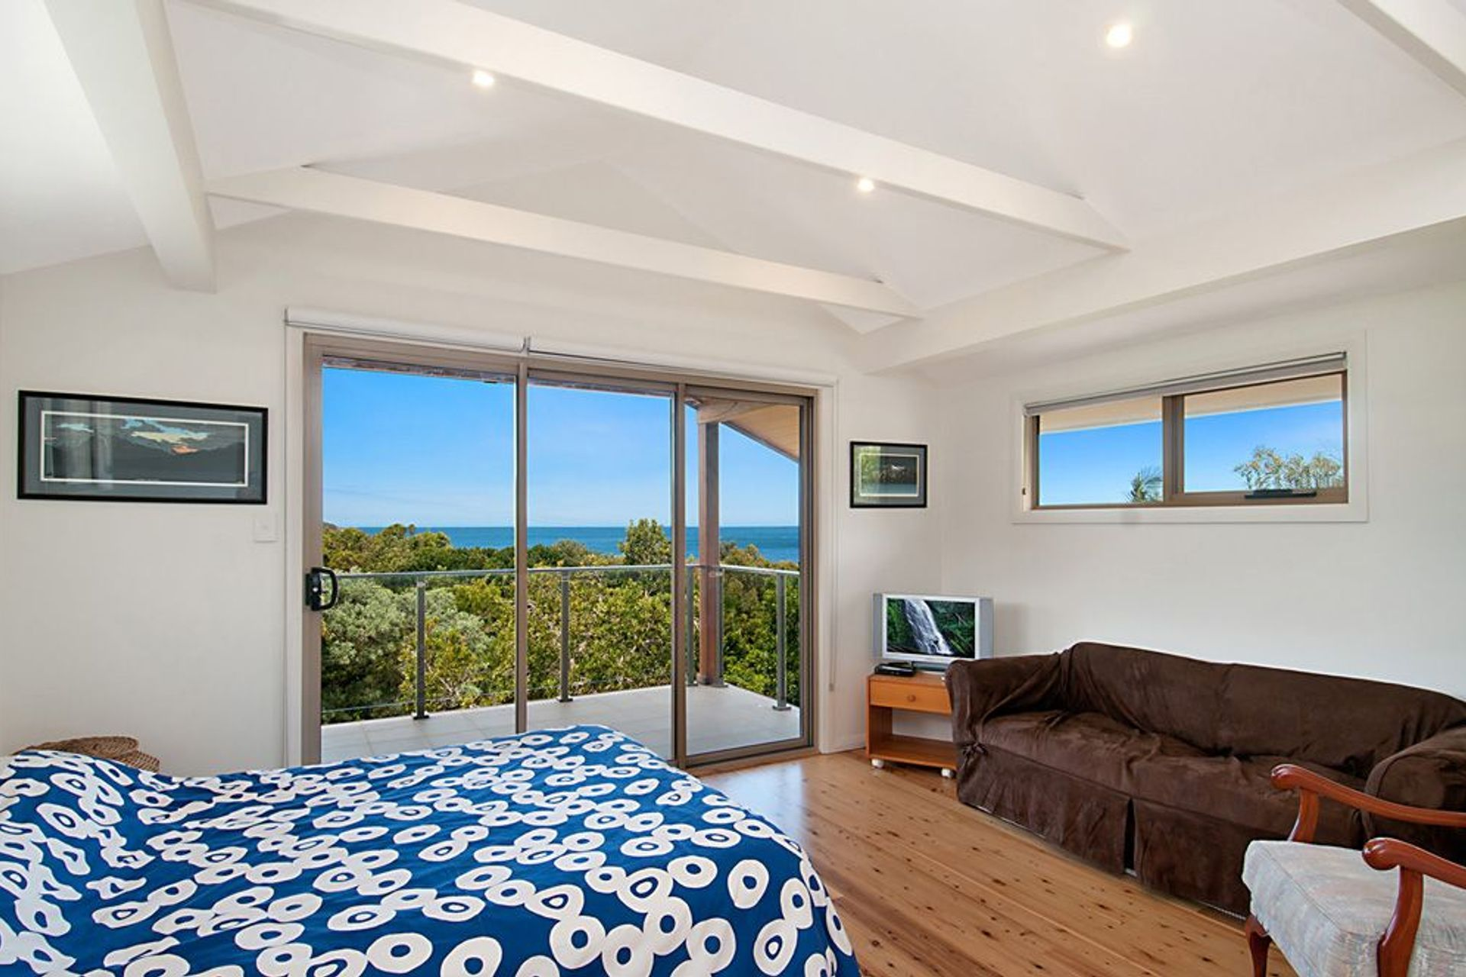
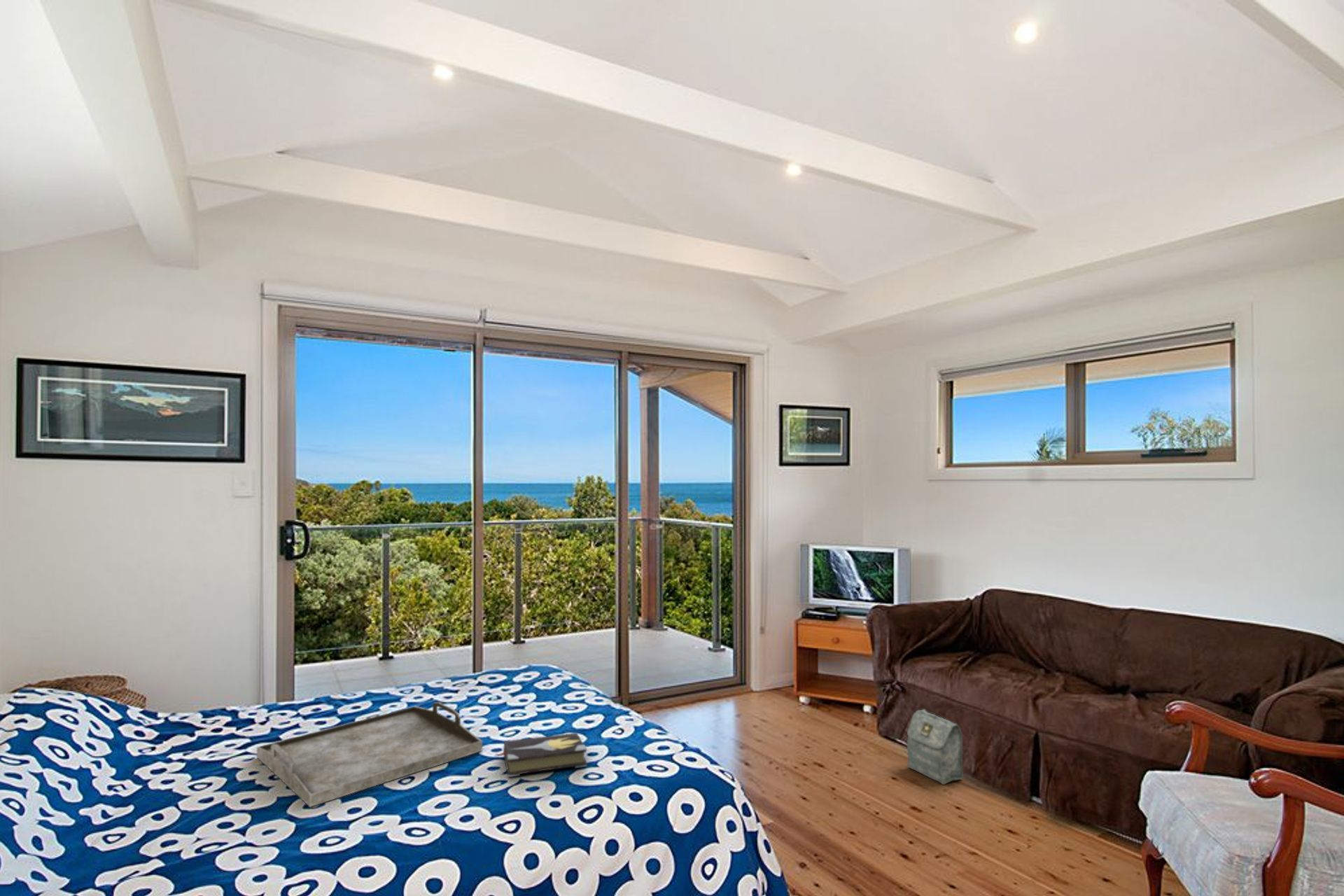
+ hardback book [493,732,587,778]
+ serving tray [256,701,483,808]
+ bag [907,708,964,785]
